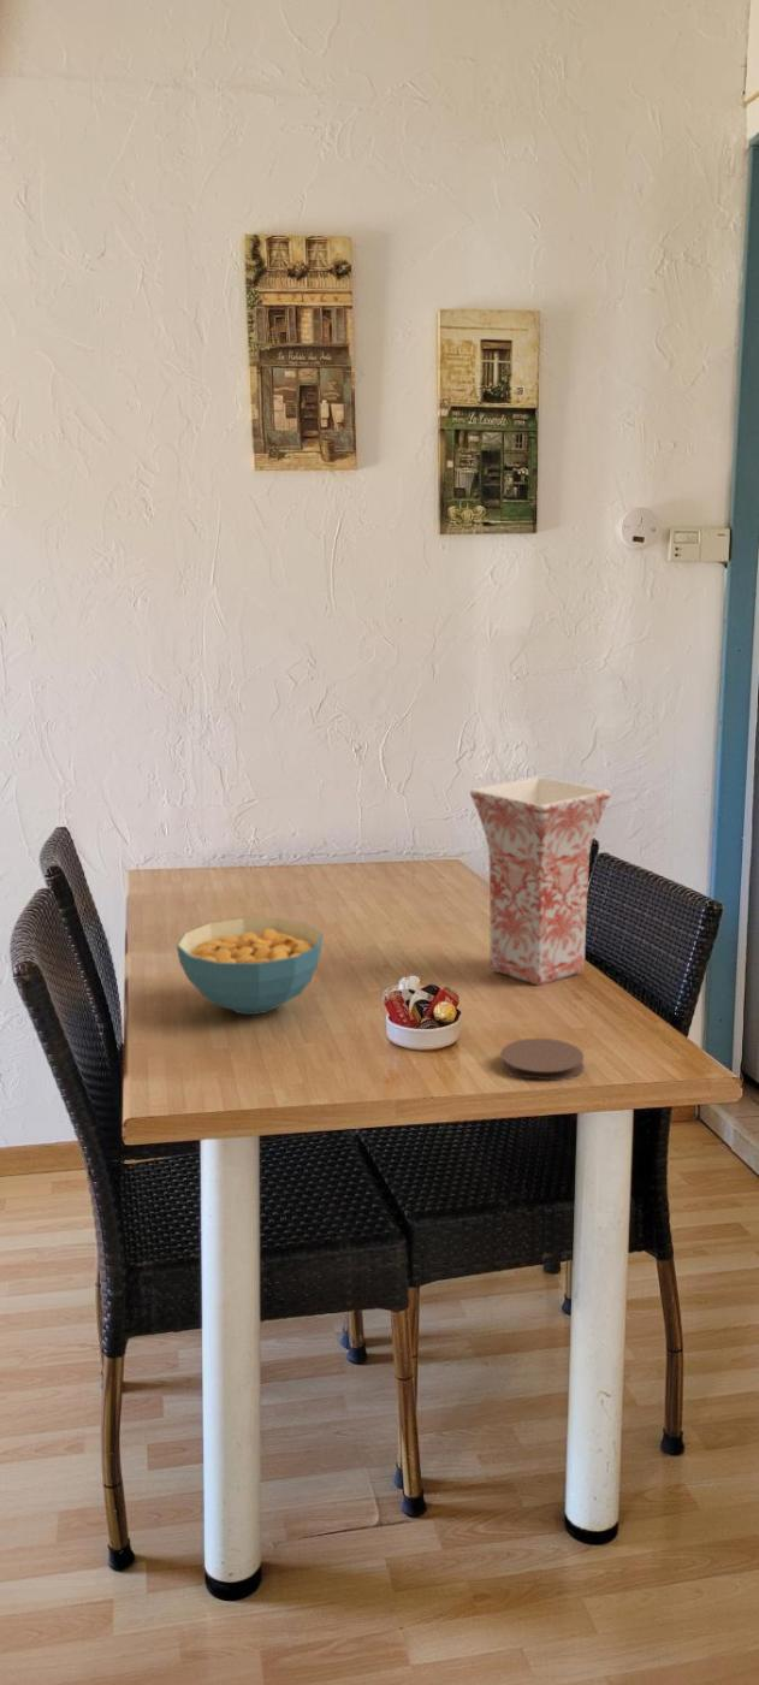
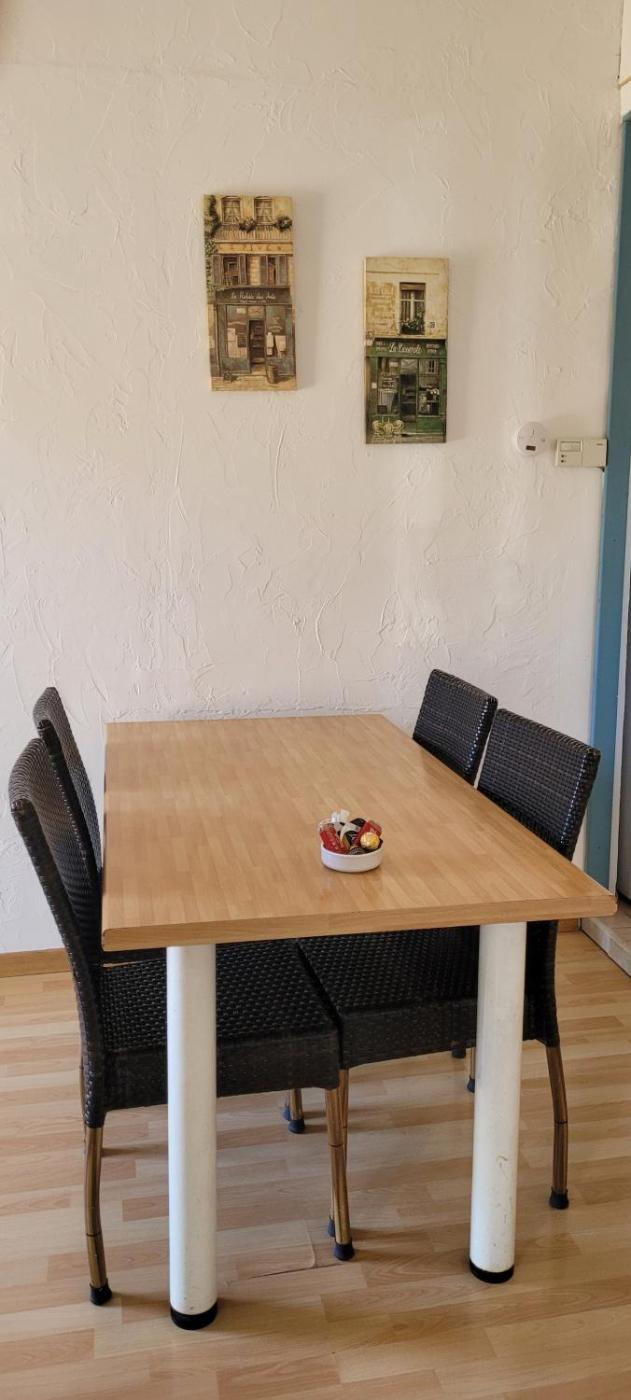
- coaster [499,1037,585,1082]
- cereal bowl [176,917,325,1016]
- vase [469,775,612,987]
